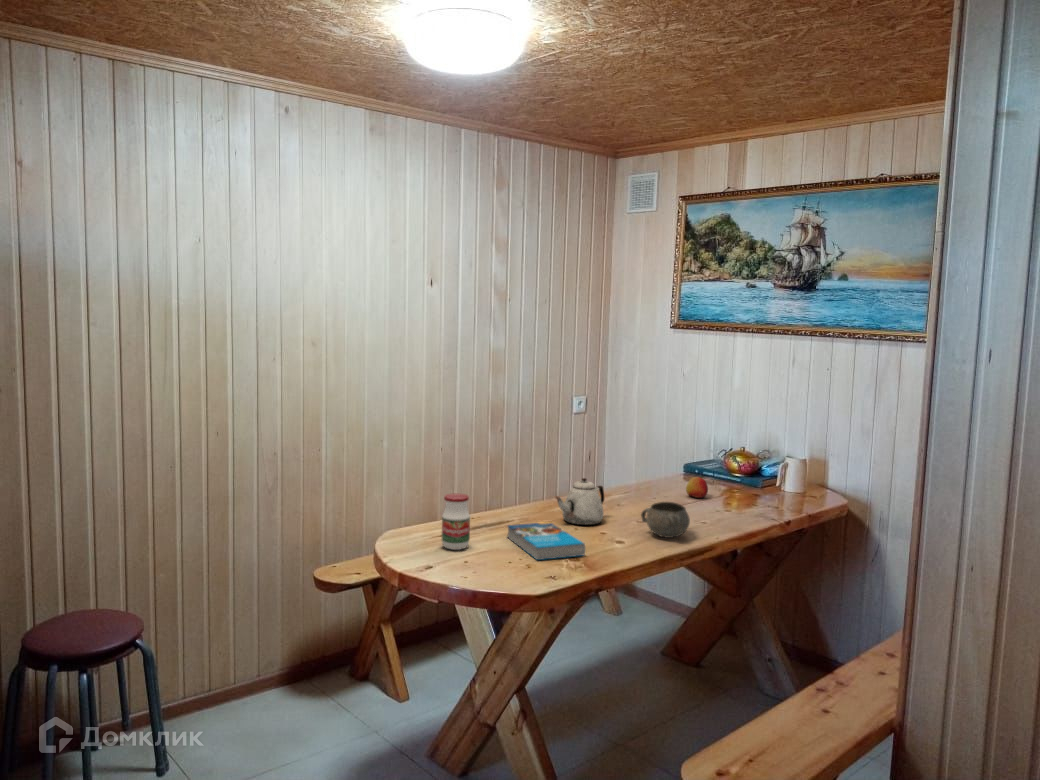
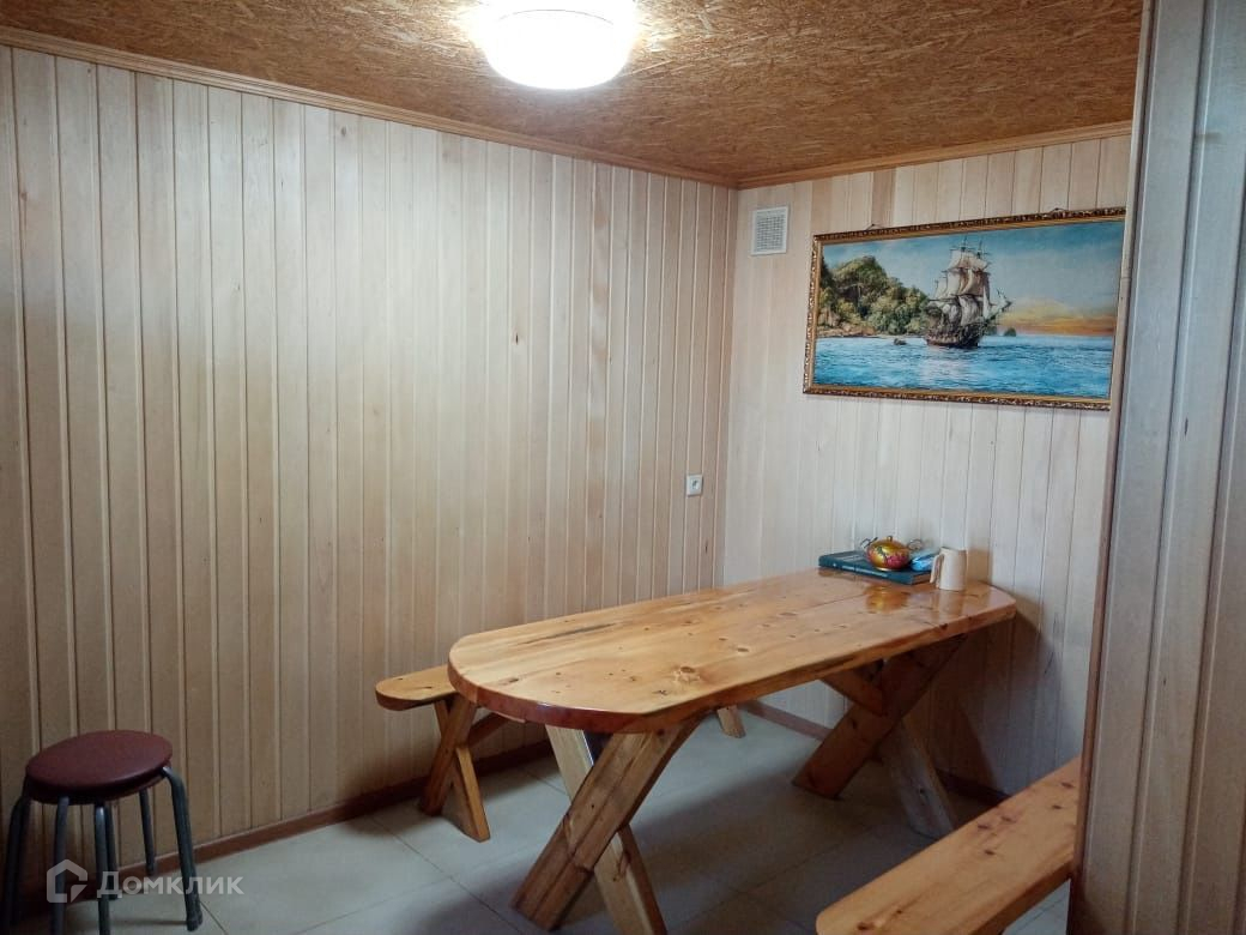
- apple [685,476,709,499]
- teapot [555,477,605,526]
- book [506,521,586,561]
- jar [441,493,471,551]
- decorative bowl [640,501,691,539]
